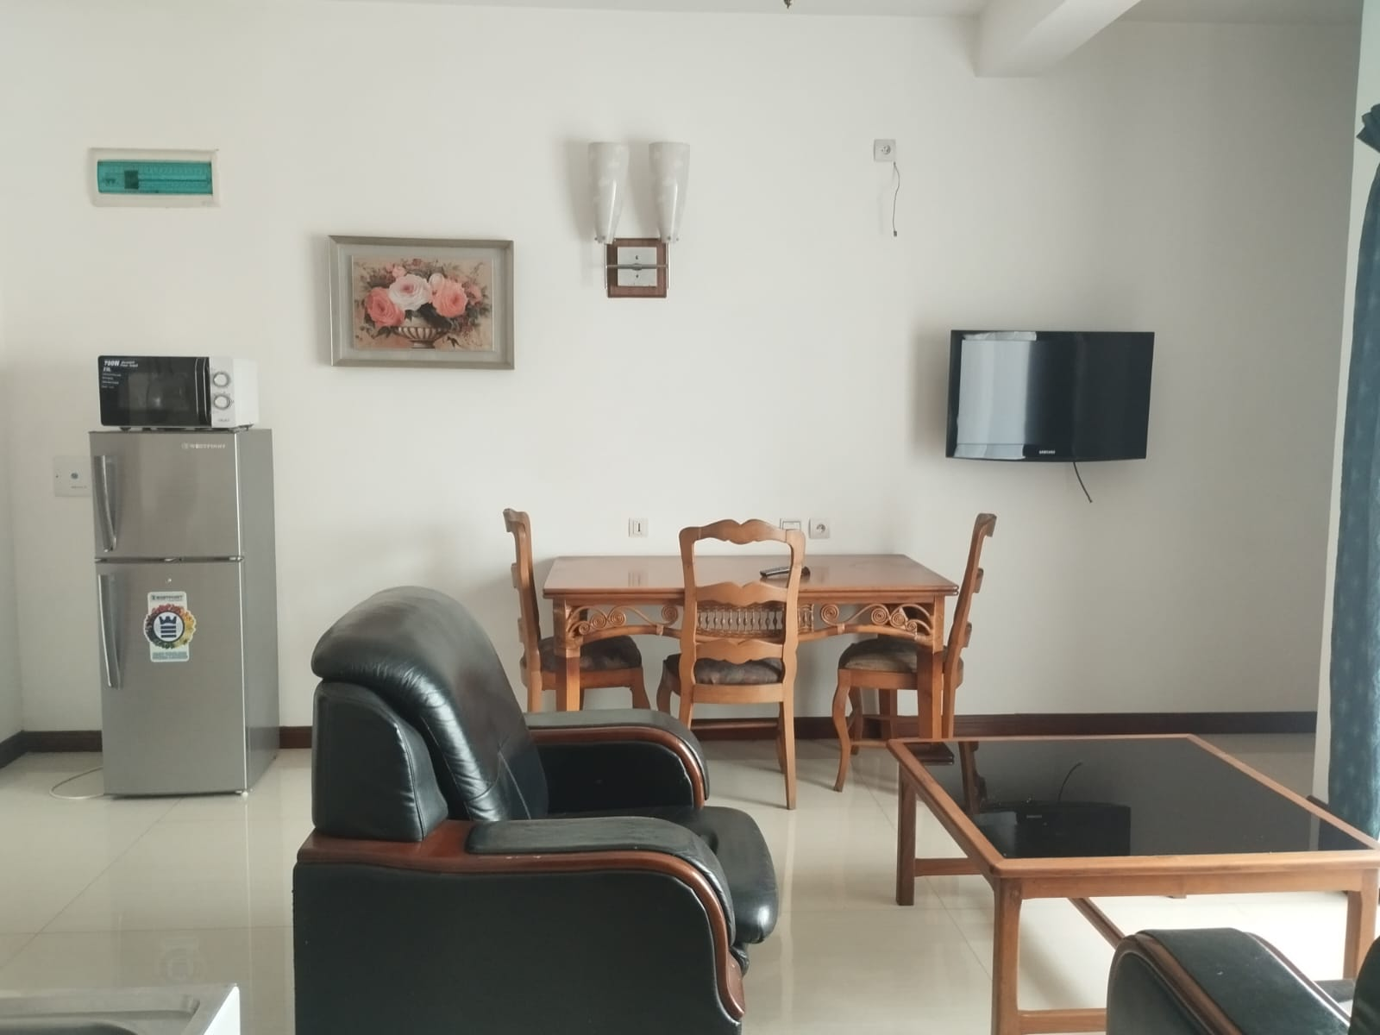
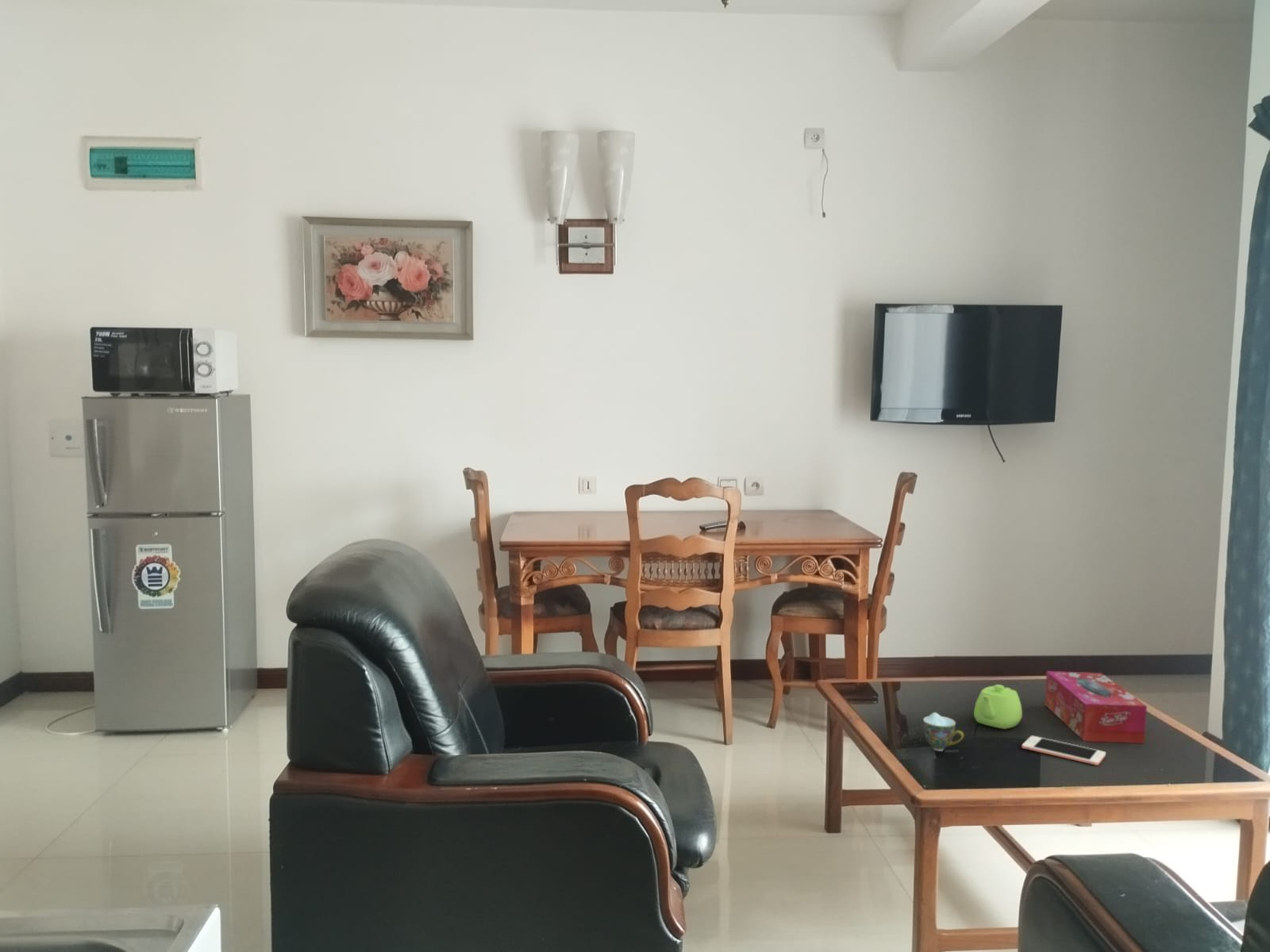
+ teapot [973,684,1023,730]
+ teacup [922,712,964,752]
+ cell phone [1021,735,1106,766]
+ tissue box [1044,670,1148,744]
